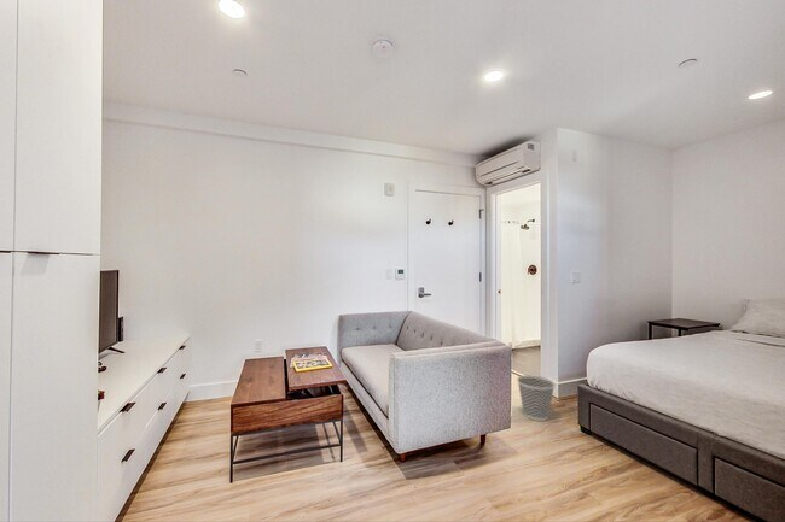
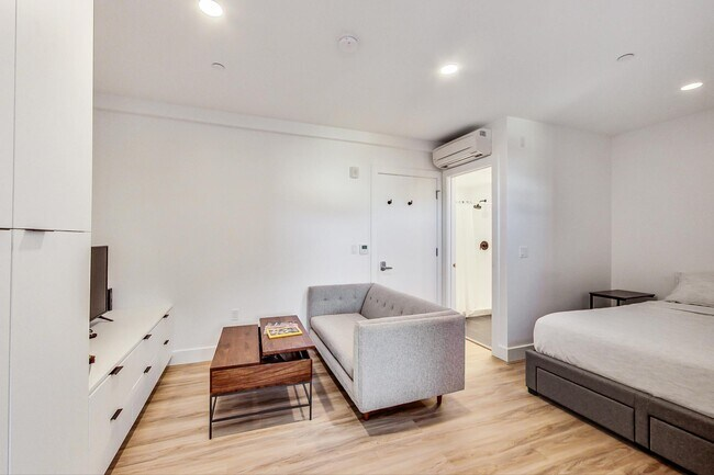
- wastebasket [516,374,556,422]
